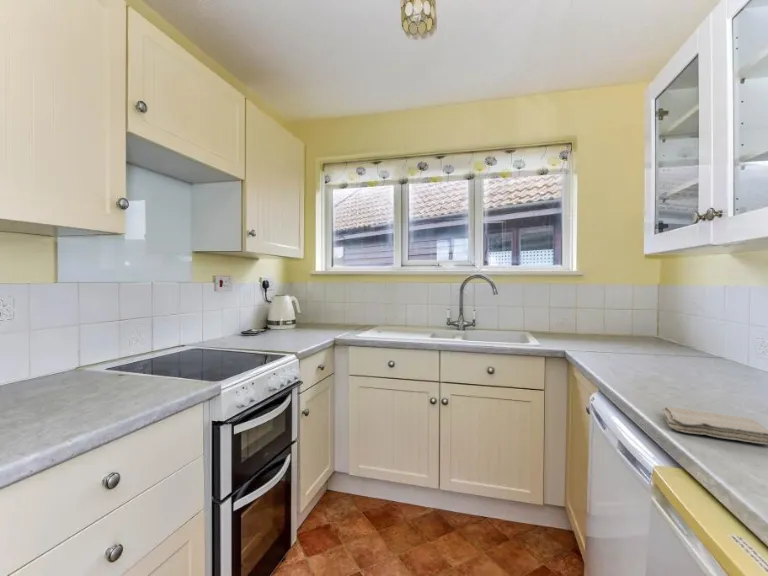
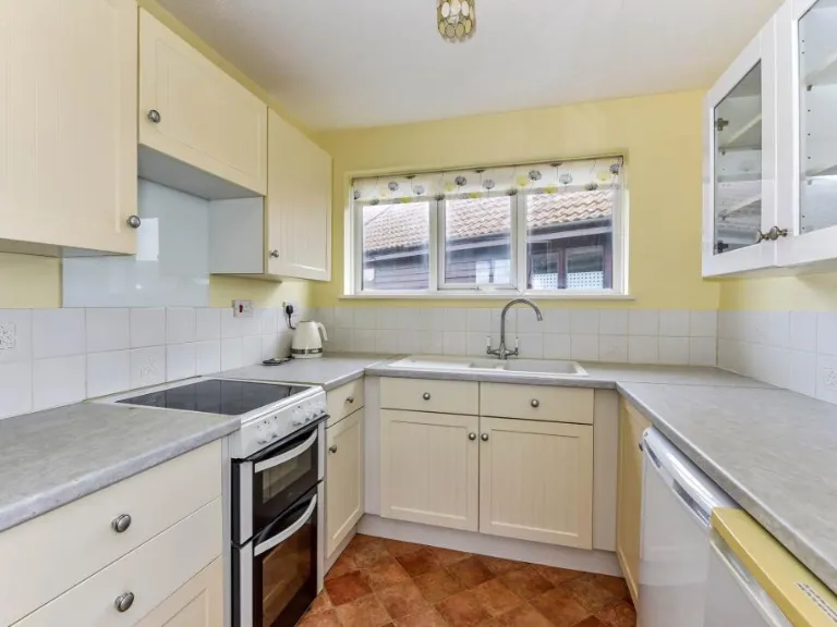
- washcloth [661,406,768,445]
